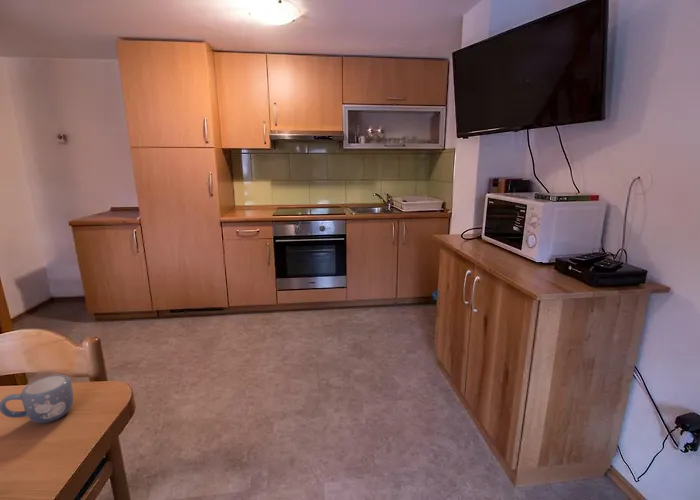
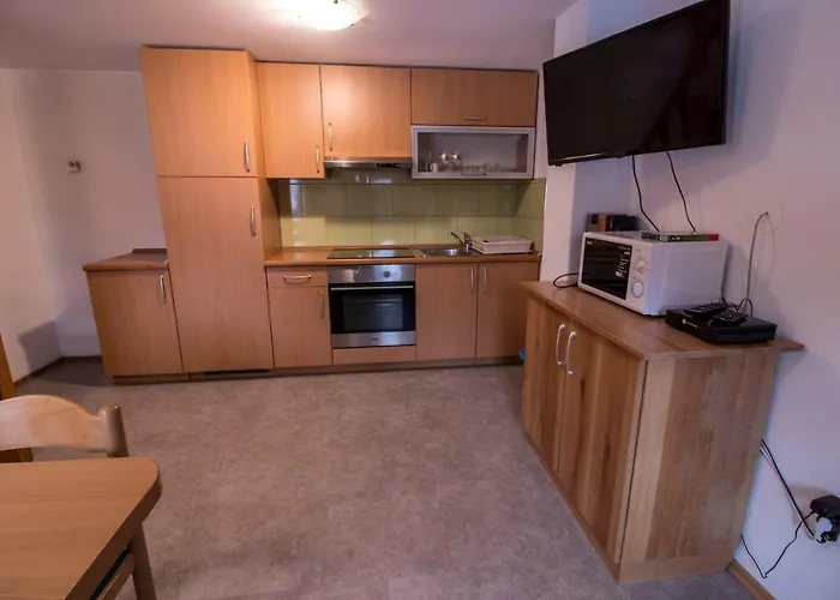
- mug [0,374,75,424]
